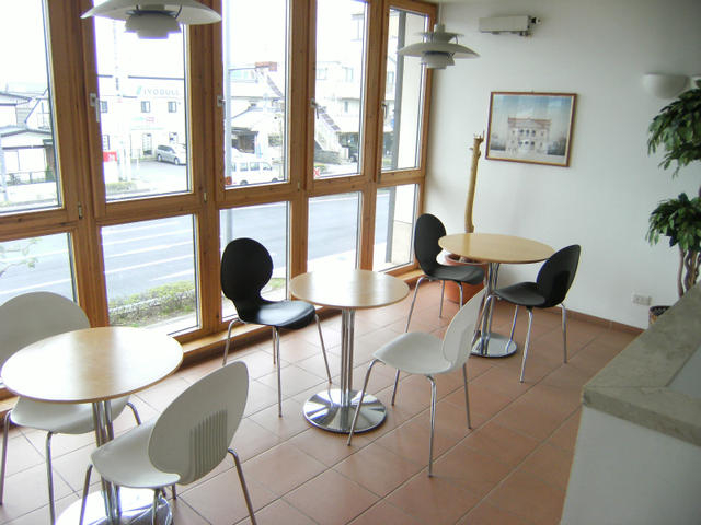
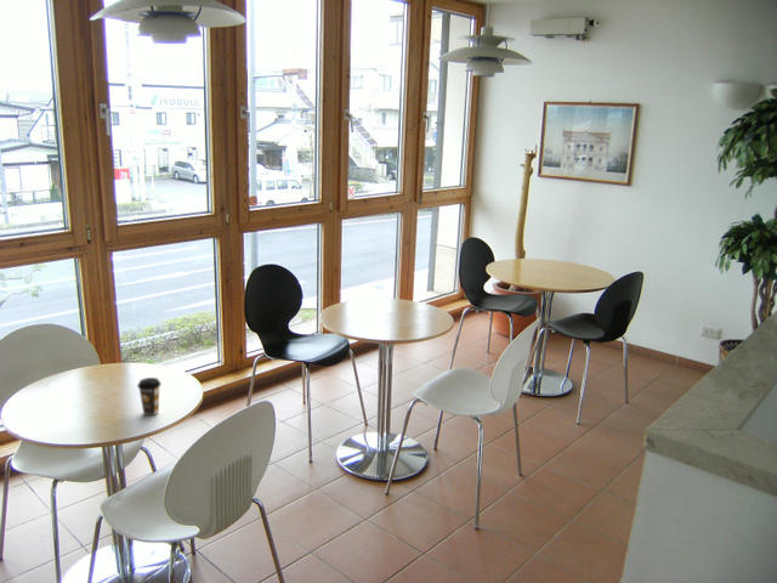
+ coffee cup [136,377,163,417]
